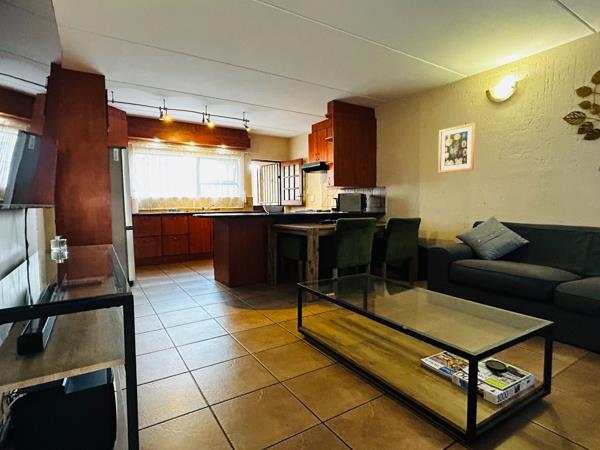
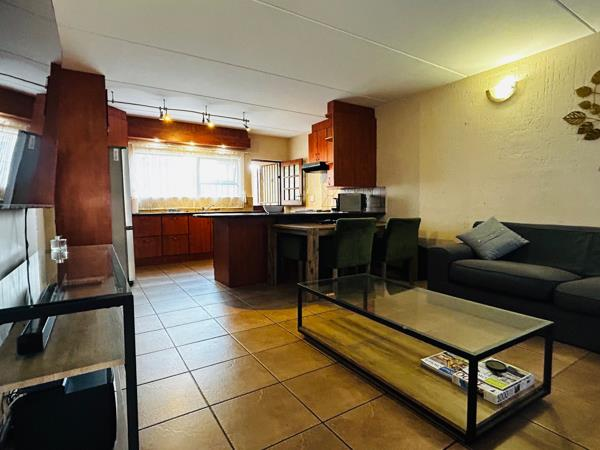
- wall art [437,122,476,174]
